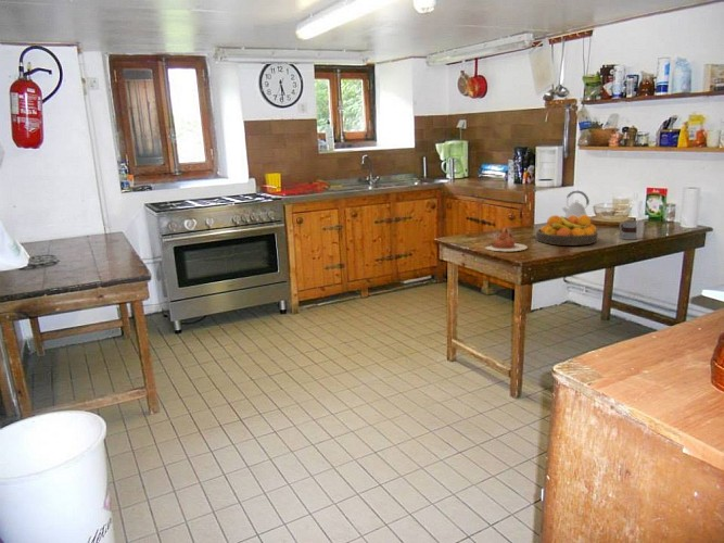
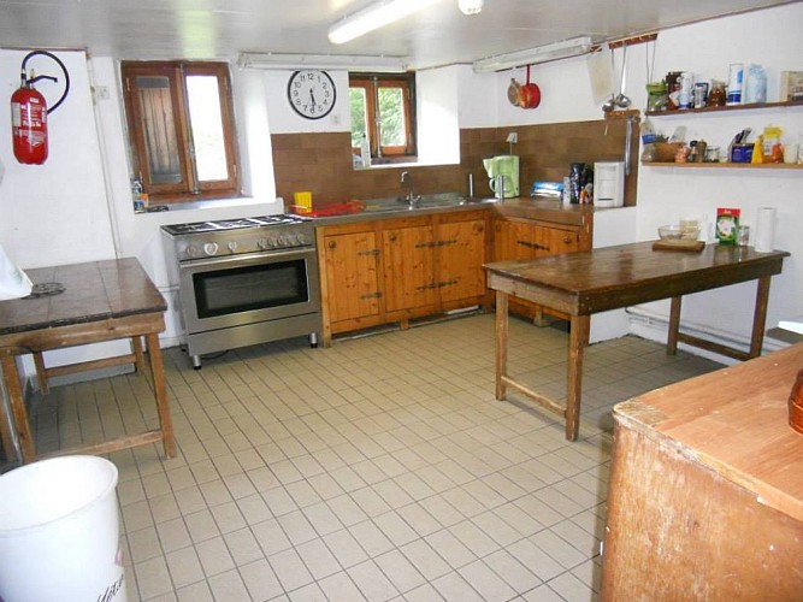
- fruit bowl [535,214,599,247]
- kettle [561,190,590,218]
- teapot [483,227,529,252]
- mug [619,219,638,240]
